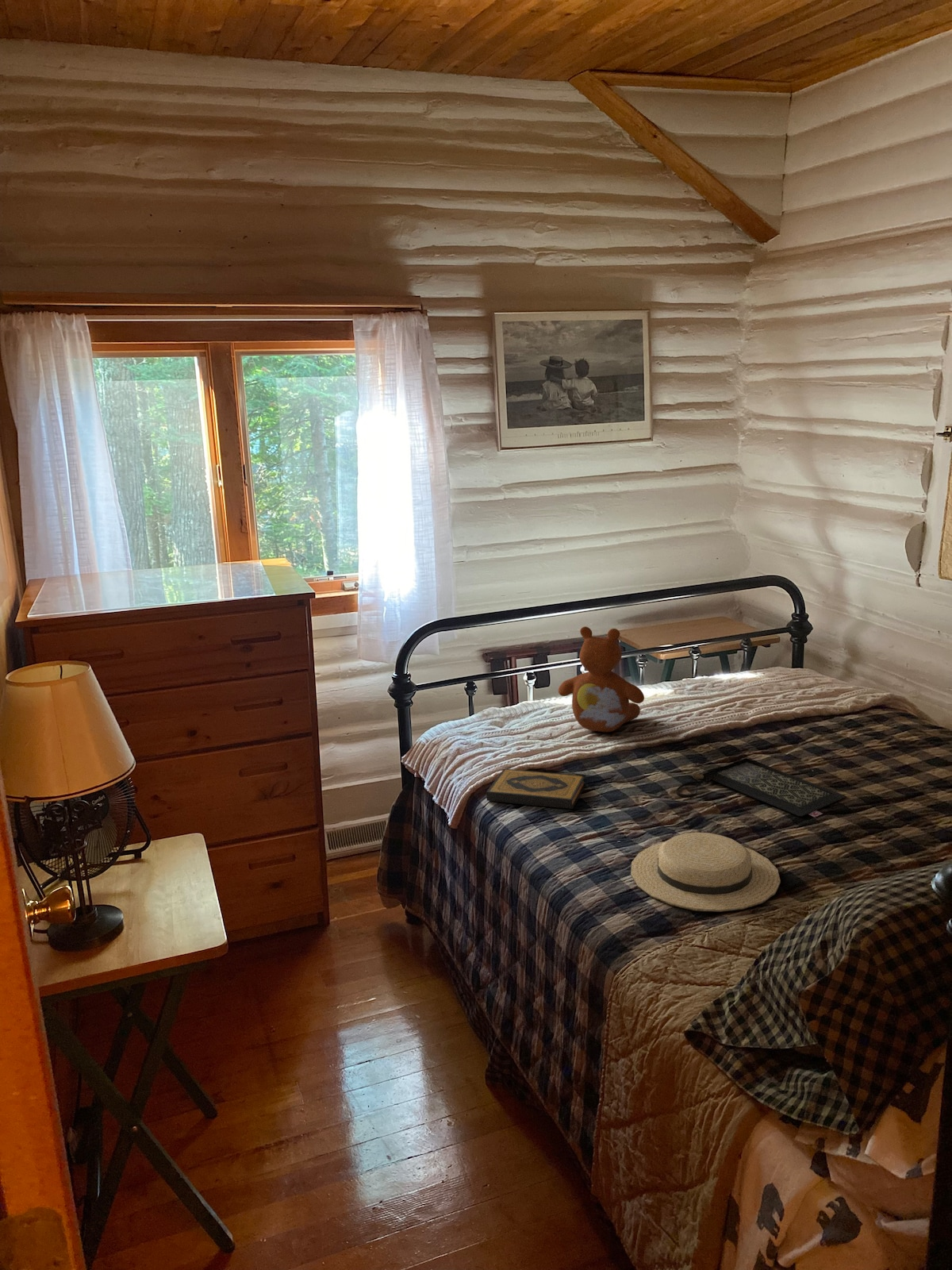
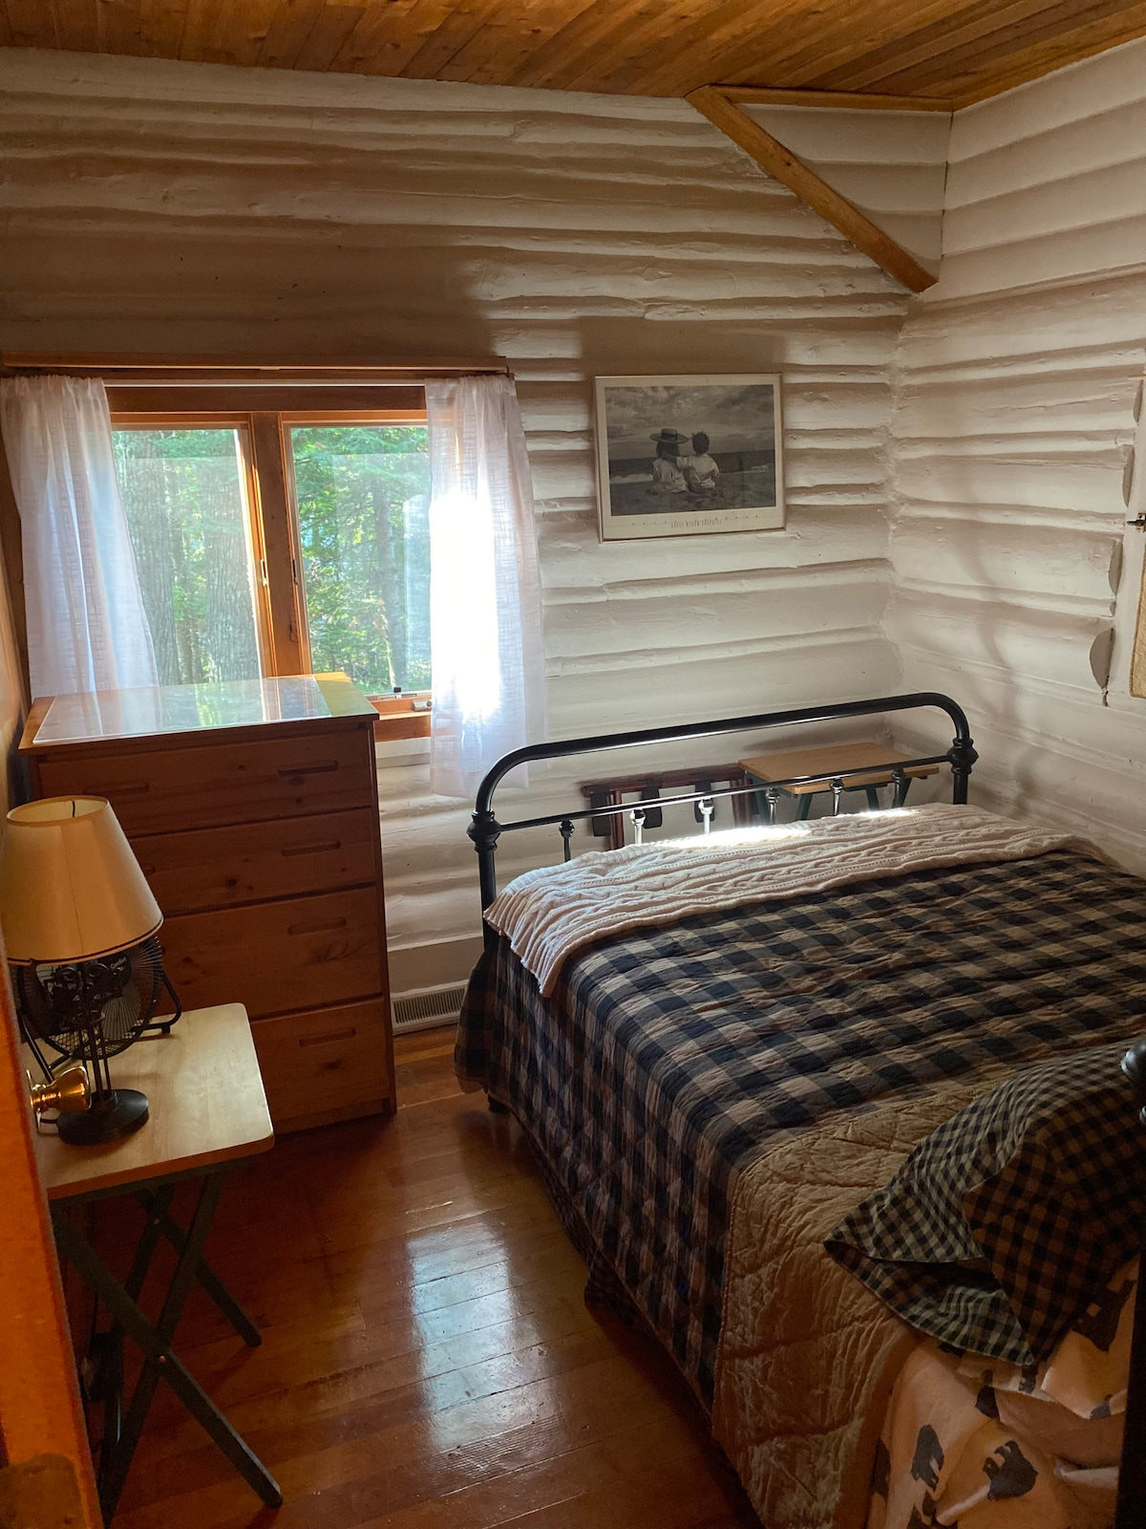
- teddy bear [558,625,645,733]
- hardback book [486,768,586,810]
- clutch bag [676,757,848,818]
- sunhat [630,832,781,913]
